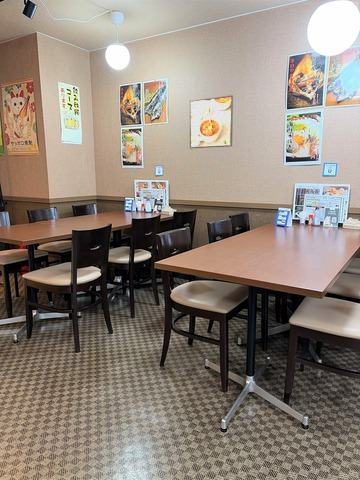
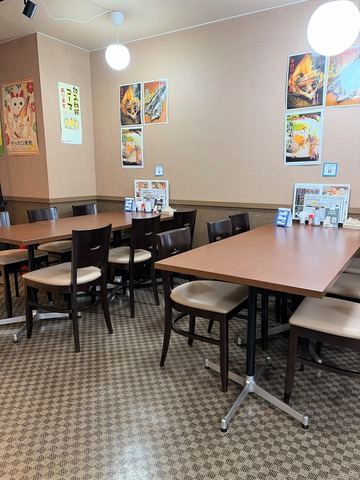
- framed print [189,94,234,149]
